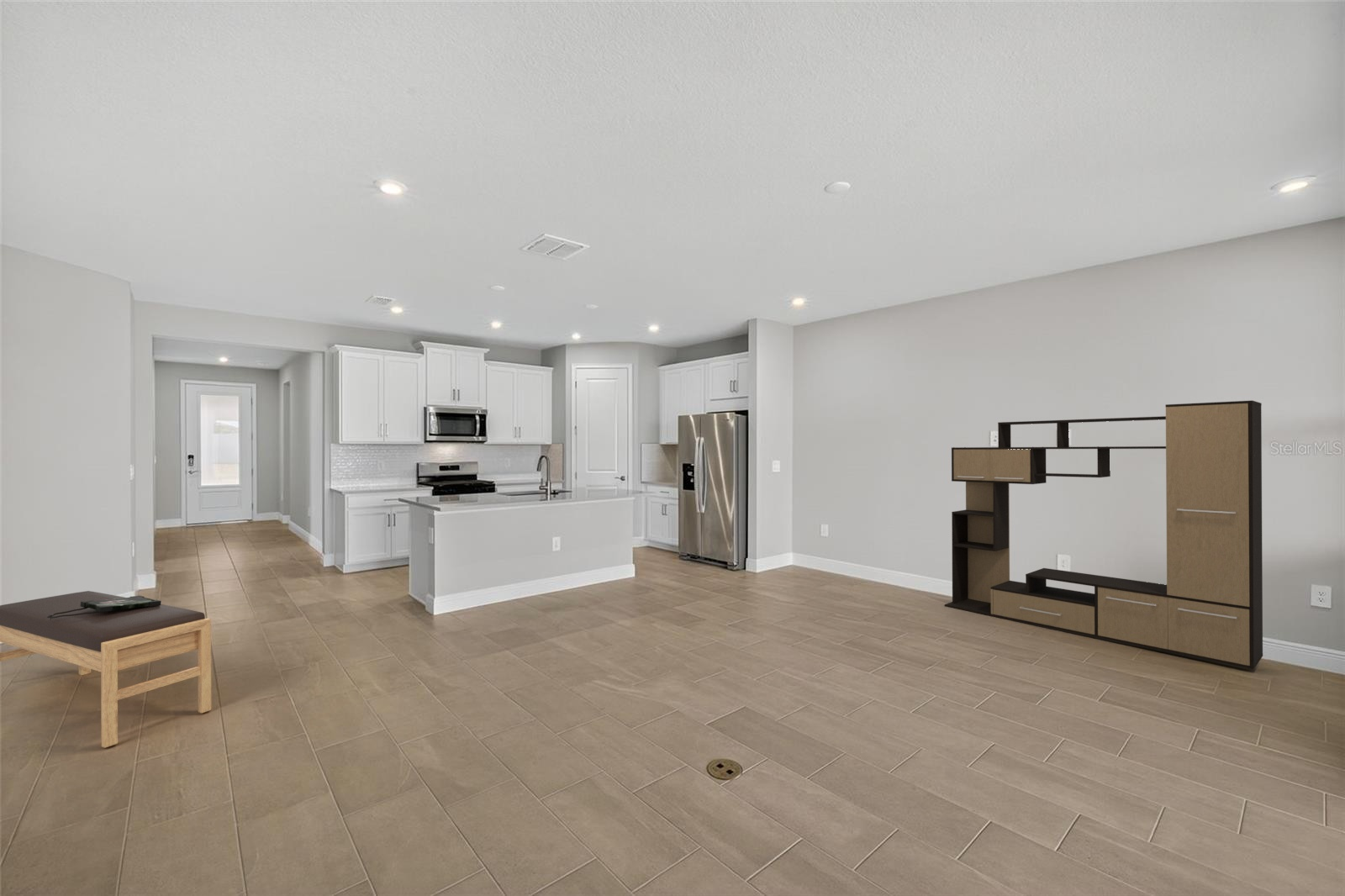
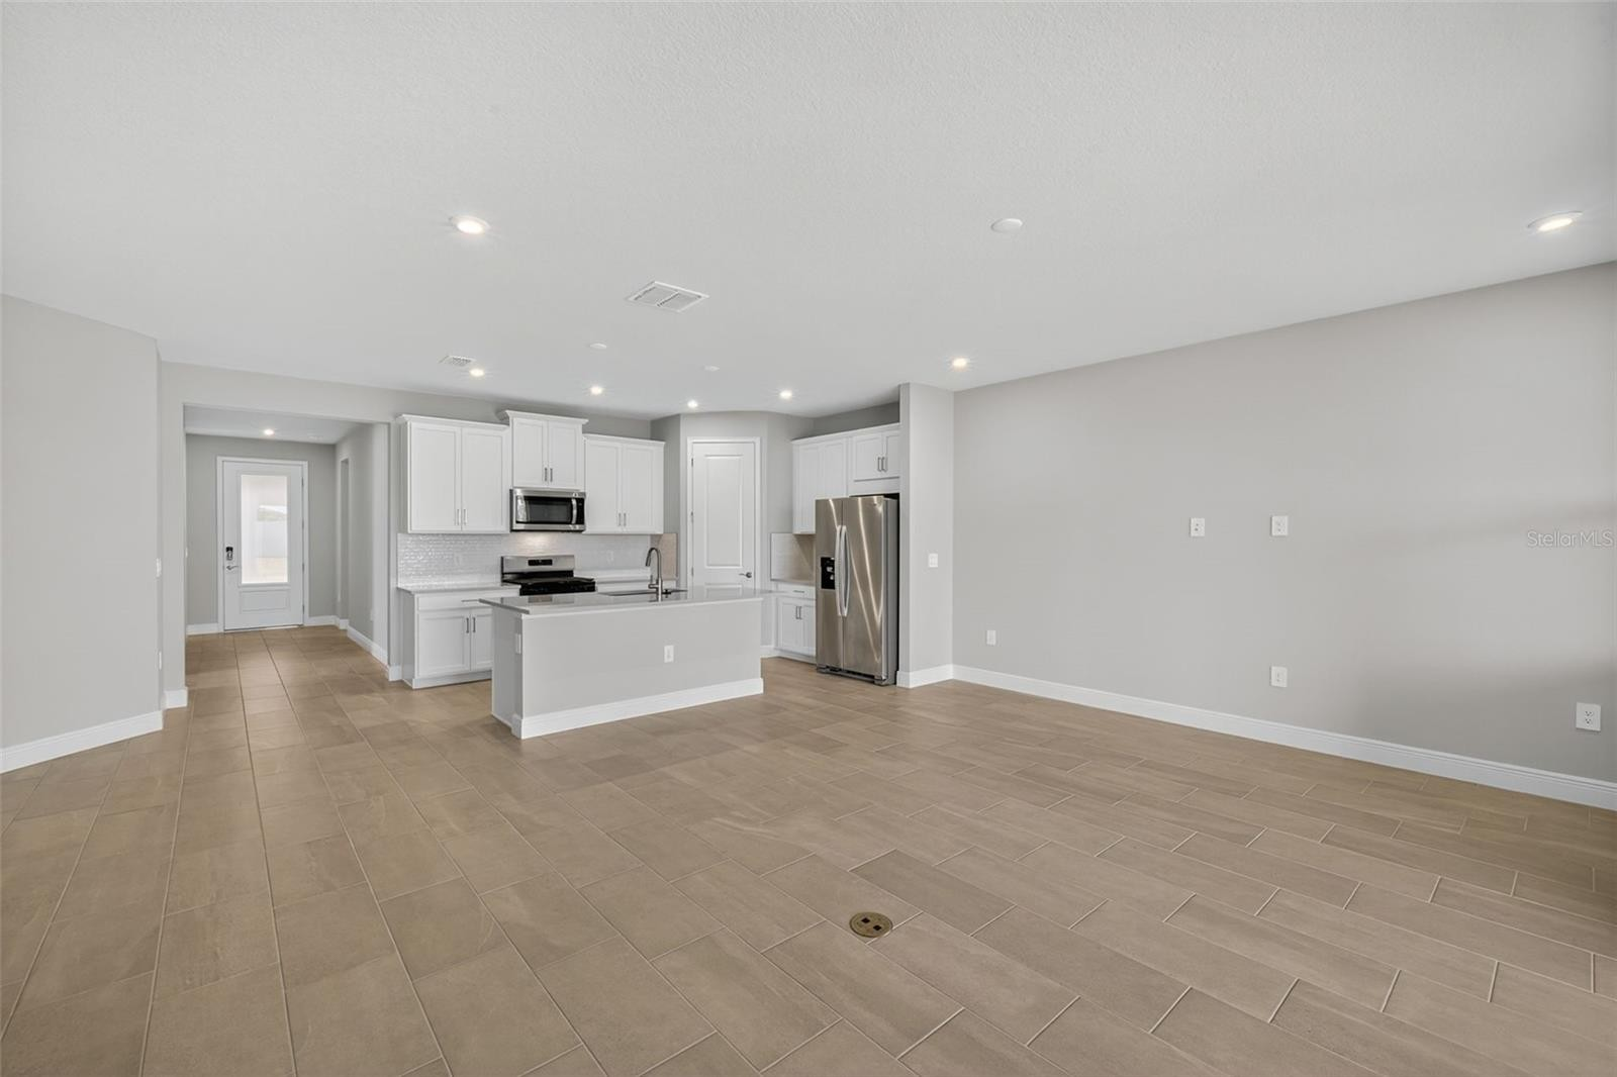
- photo frame [47,595,161,619]
- bench [0,590,212,749]
- media console [944,399,1263,670]
